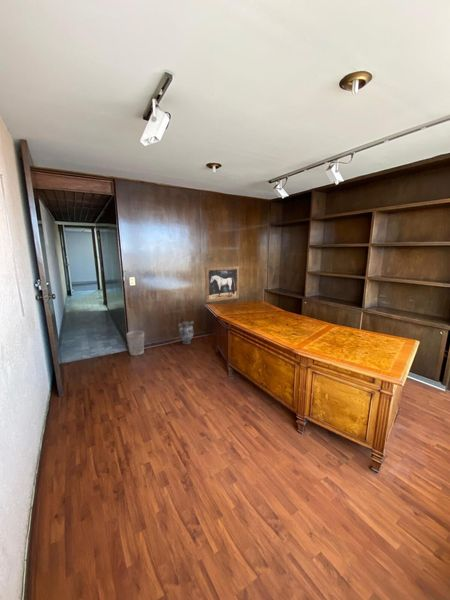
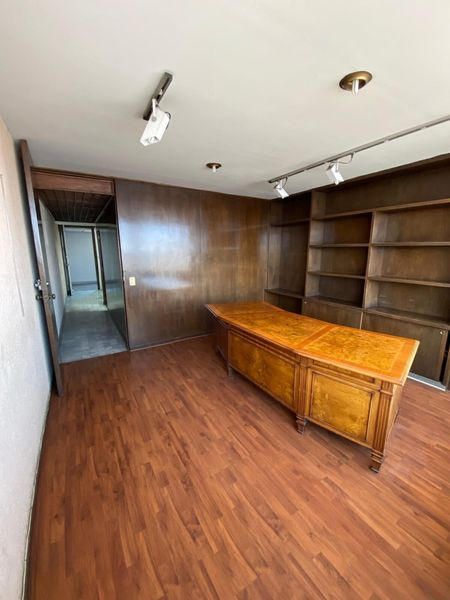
- wall art [204,265,240,303]
- wastebasket [126,330,145,356]
- vase [177,320,195,345]
